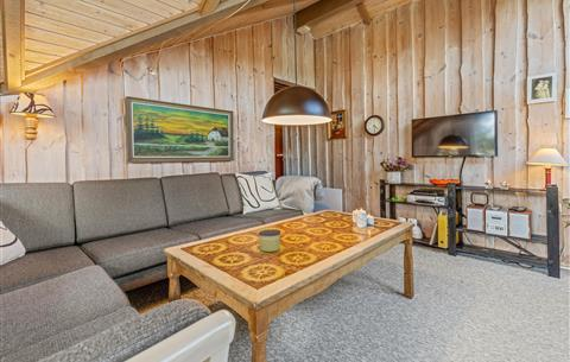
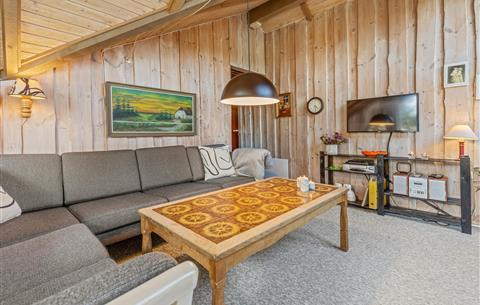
- candle [258,229,281,253]
